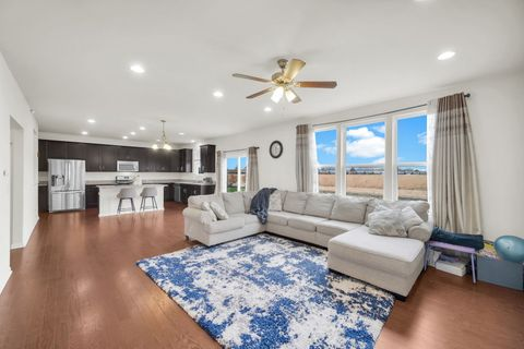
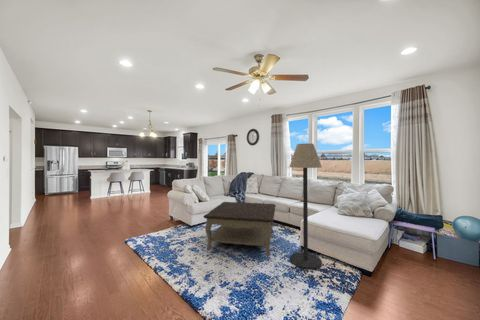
+ floor lamp [288,142,323,270]
+ coffee table [202,201,277,256]
